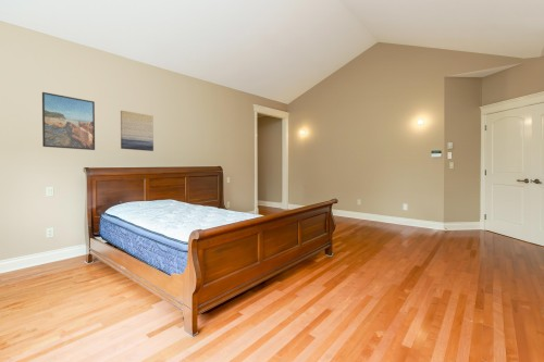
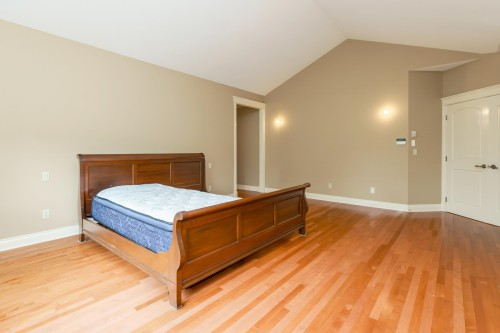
- wall art [120,110,154,152]
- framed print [41,91,96,151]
